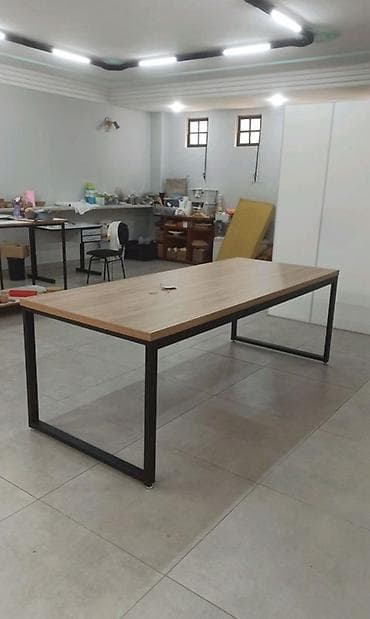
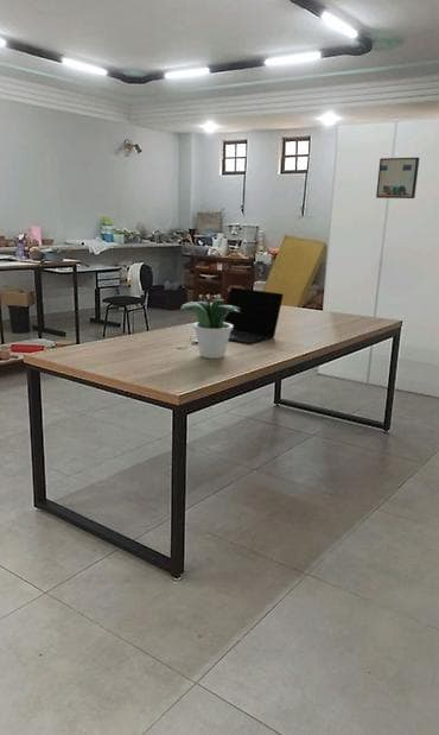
+ potted plant [179,298,241,360]
+ laptop [223,286,285,346]
+ wall art [375,157,420,199]
